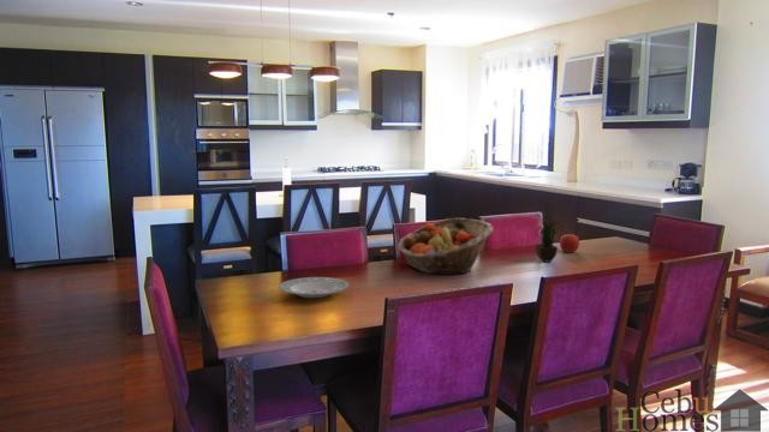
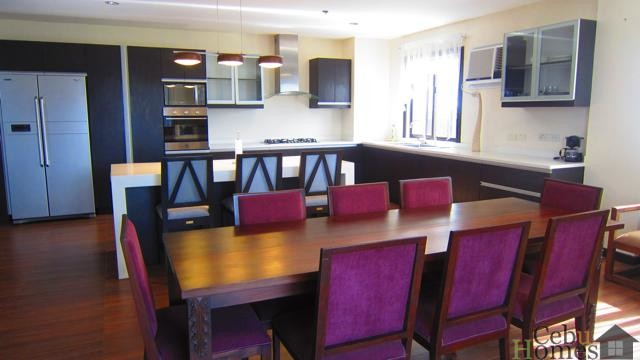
- fruit basket [397,217,494,276]
- plate [278,276,350,299]
- potted plant [531,200,566,263]
- apple [559,232,580,253]
